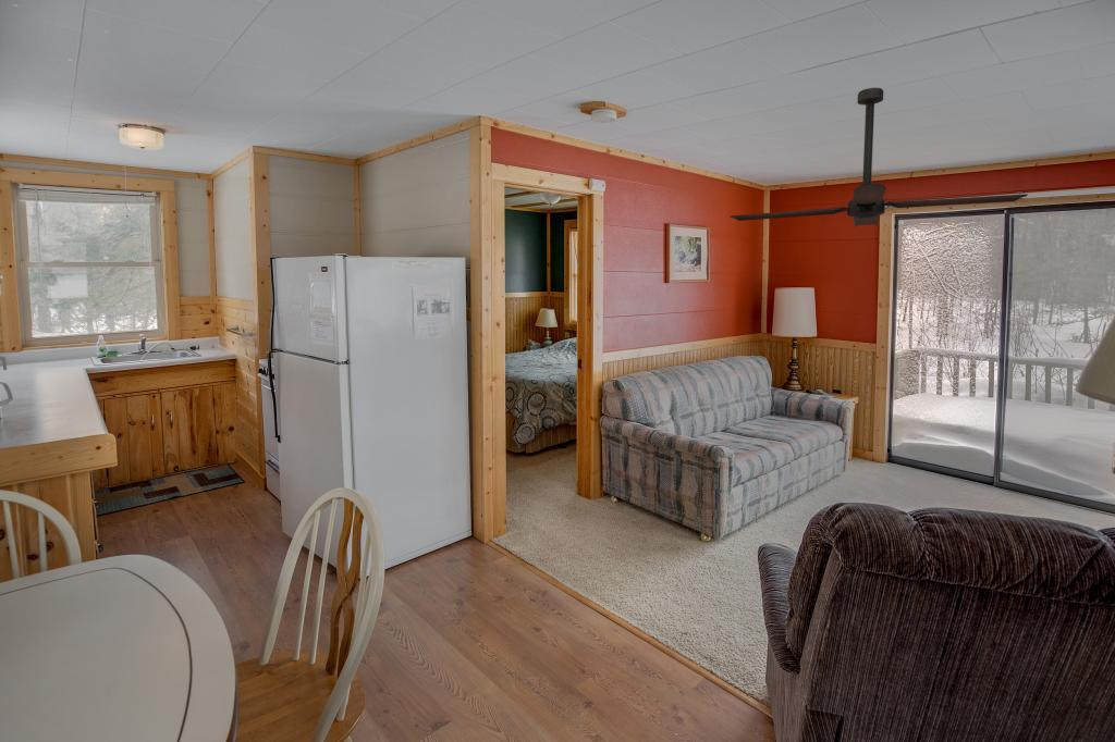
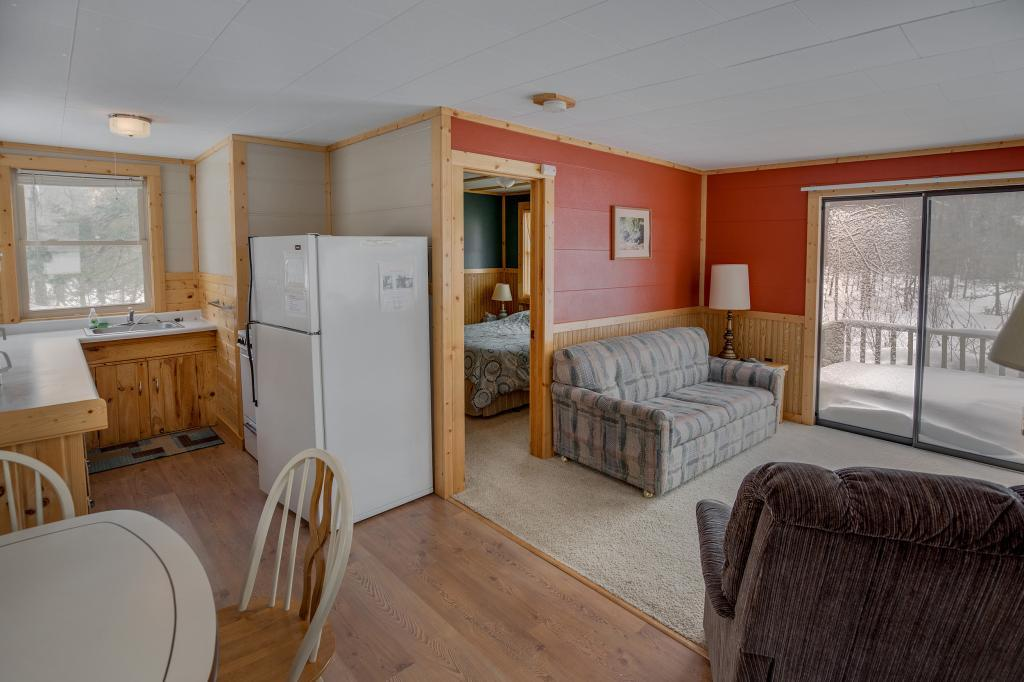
- ceiling fan [730,87,1029,227]
